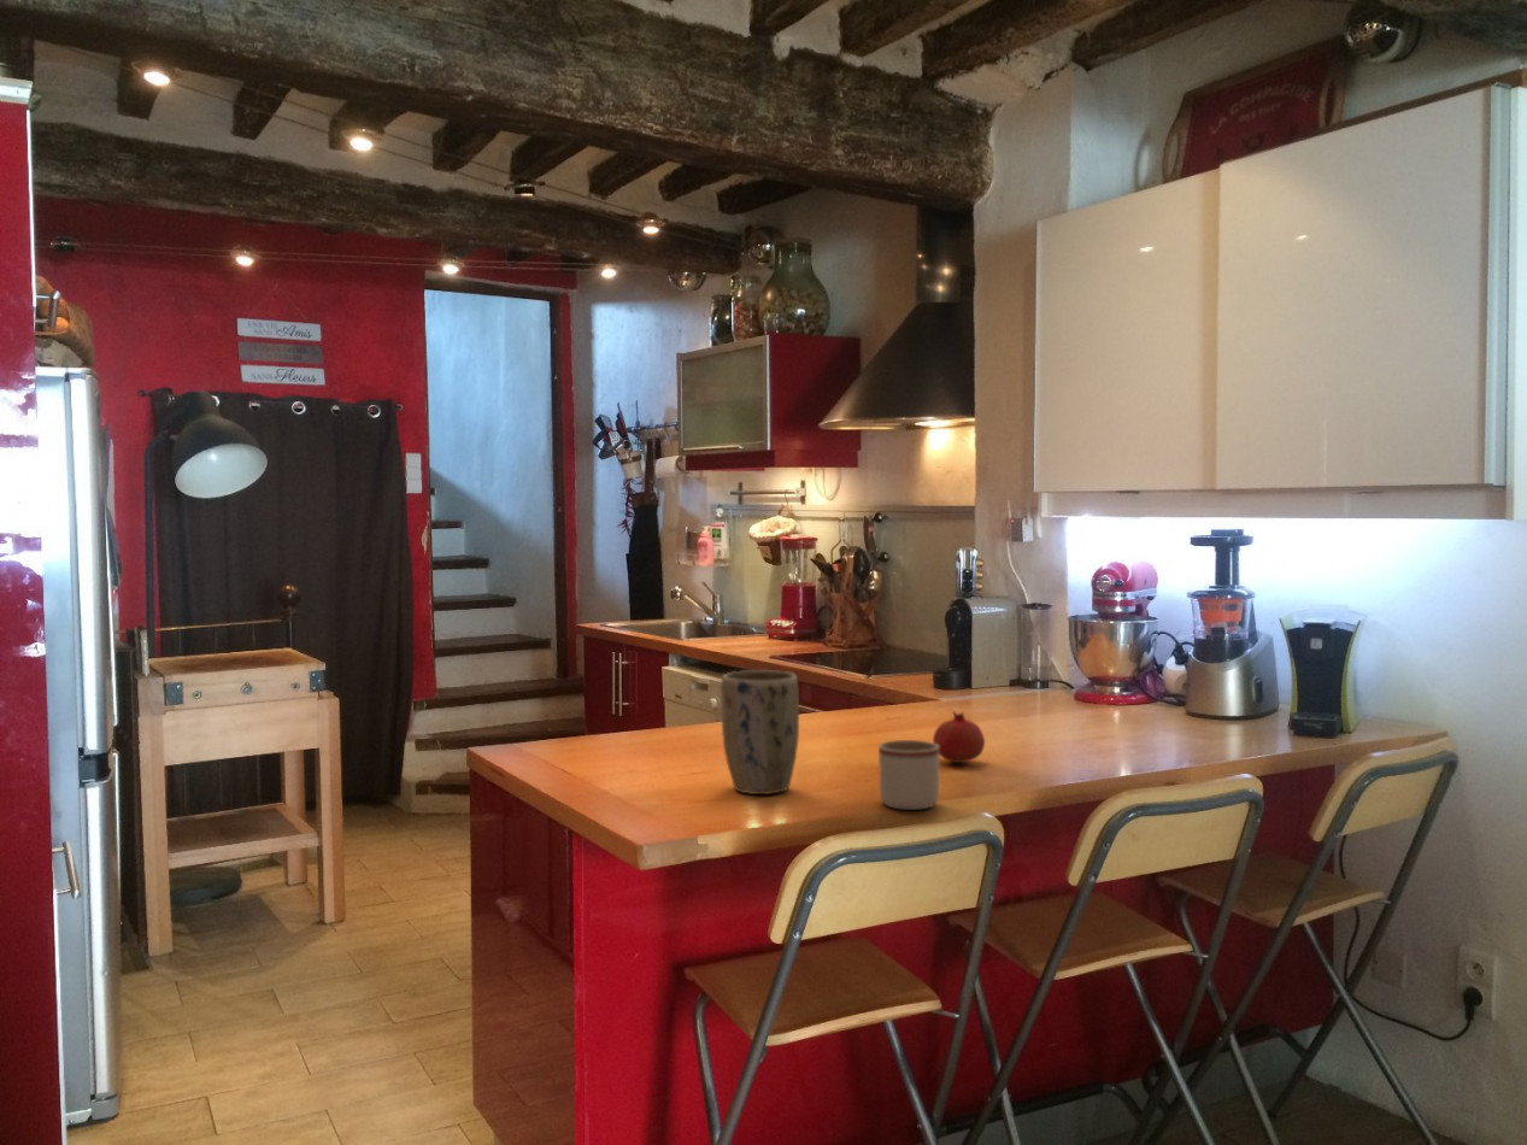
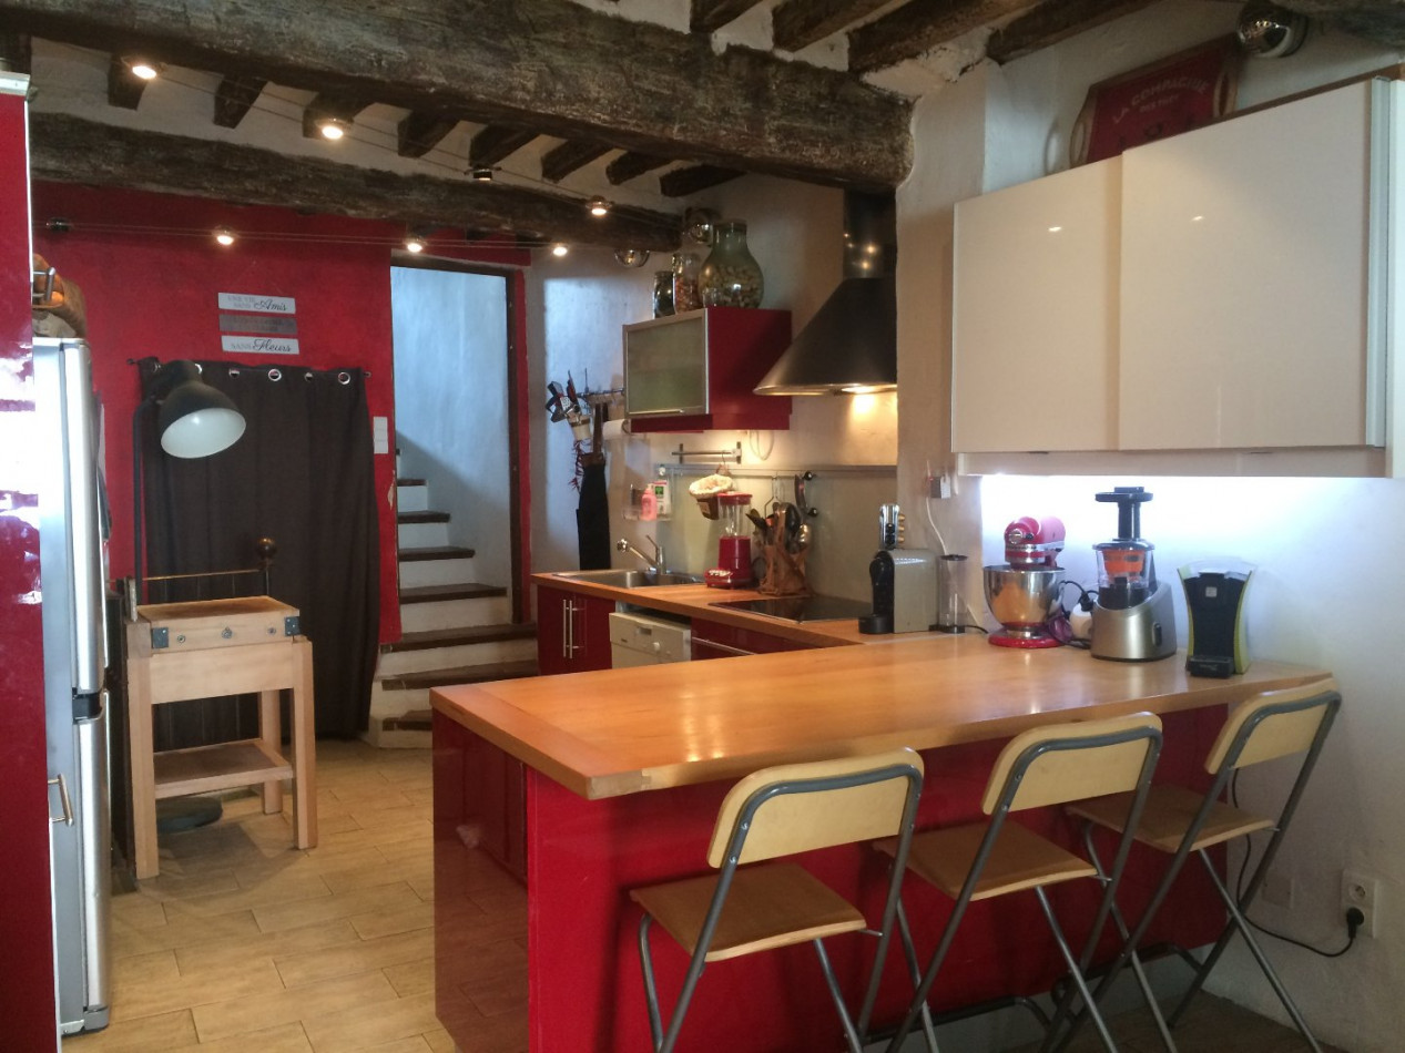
- mug [877,739,940,811]
- fruit [932,710,986,764]
- plant pot [721,669,800,795]
